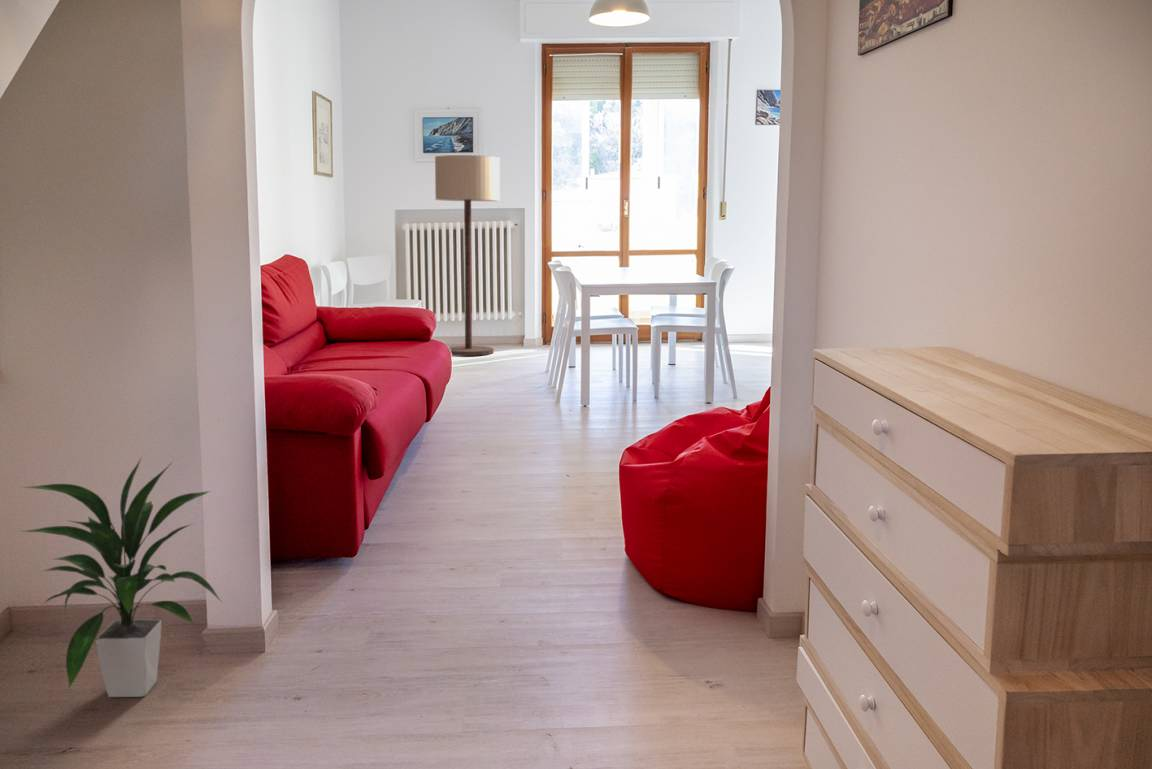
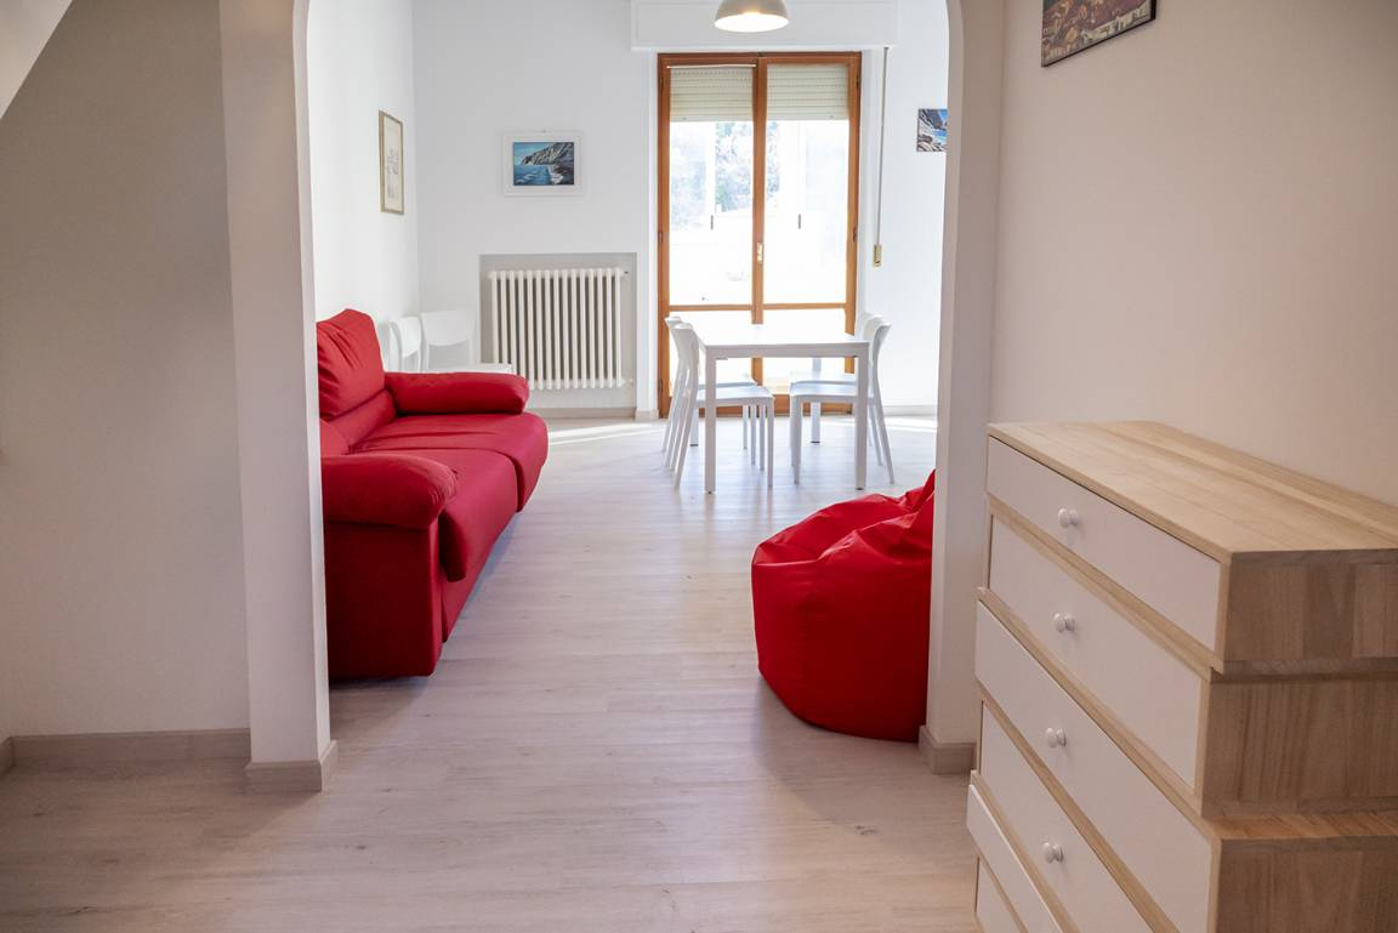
- indoor plant [20,456,224,698]
- floor lamp [434,154,501,357]
